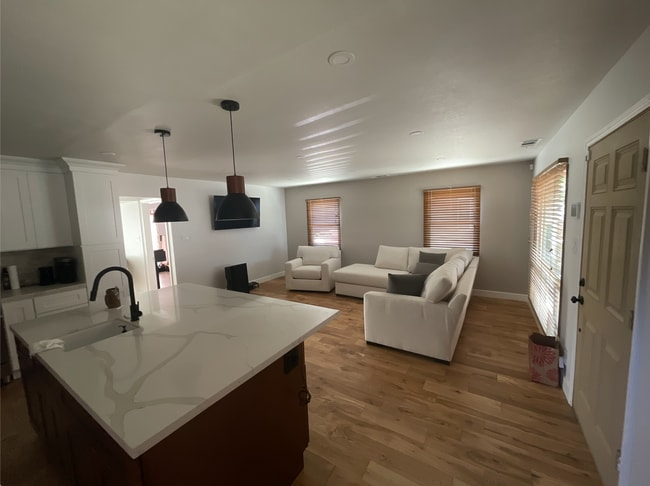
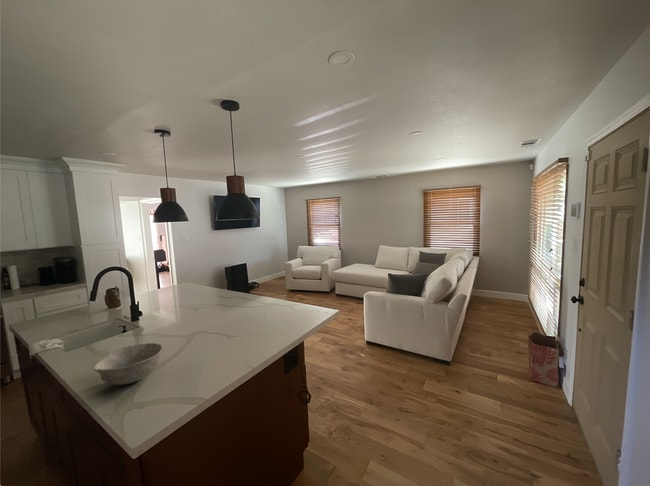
+ bowl [92,342,163,386]
